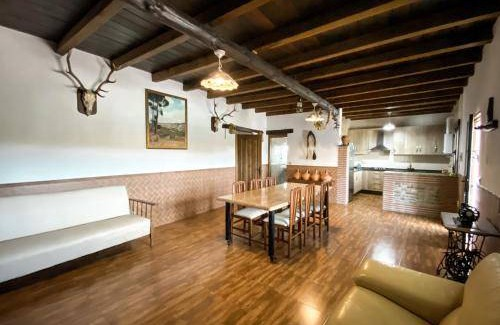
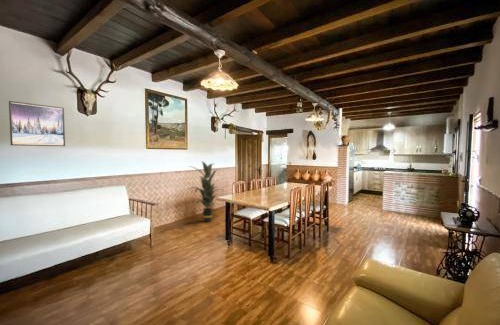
+ indoor plant [188,160,223,223]
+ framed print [8,100,66,147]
